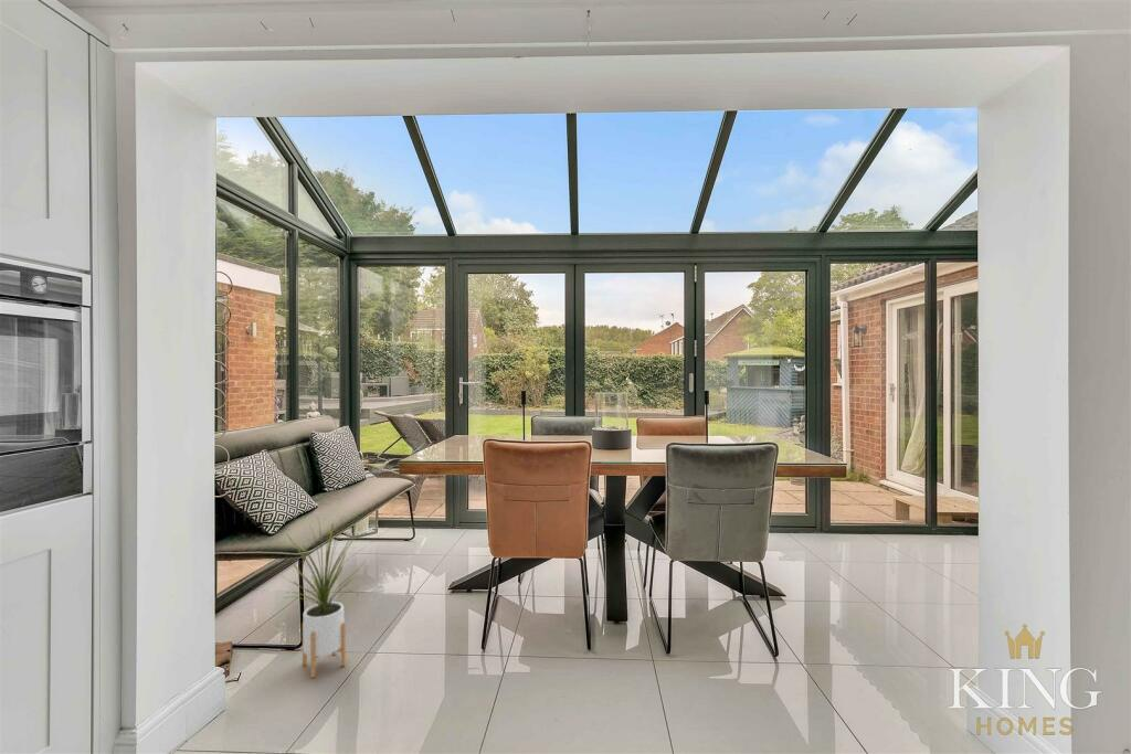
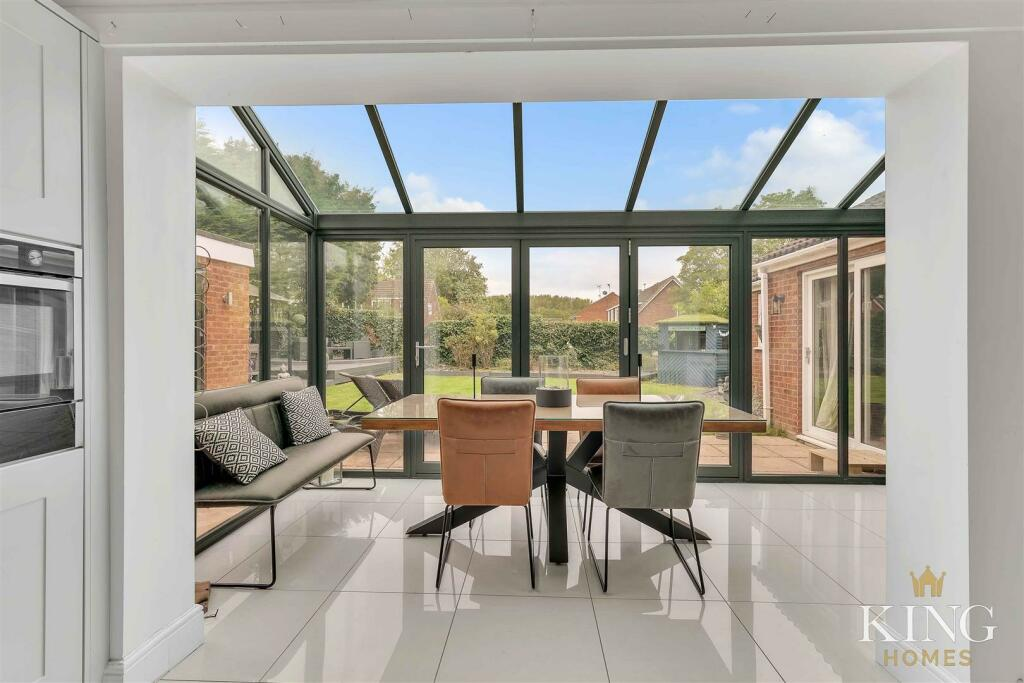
- house plant [279,516,367,679]
